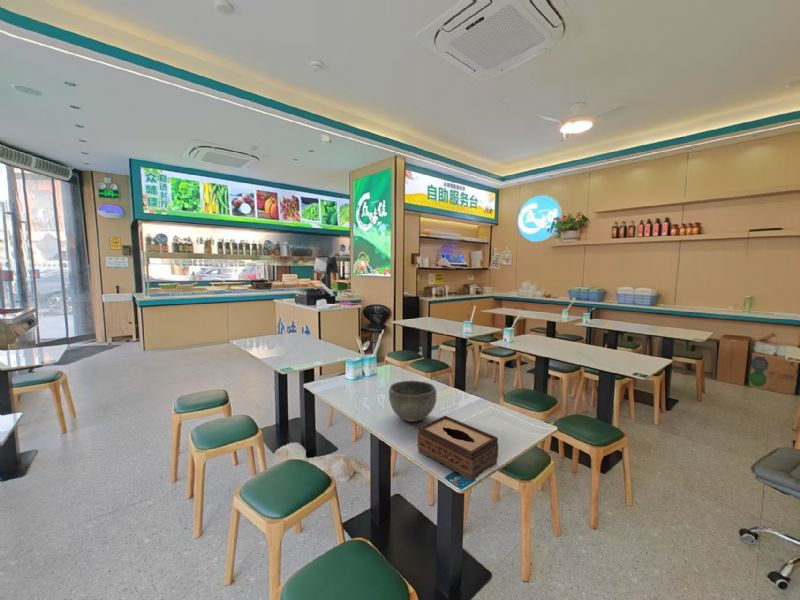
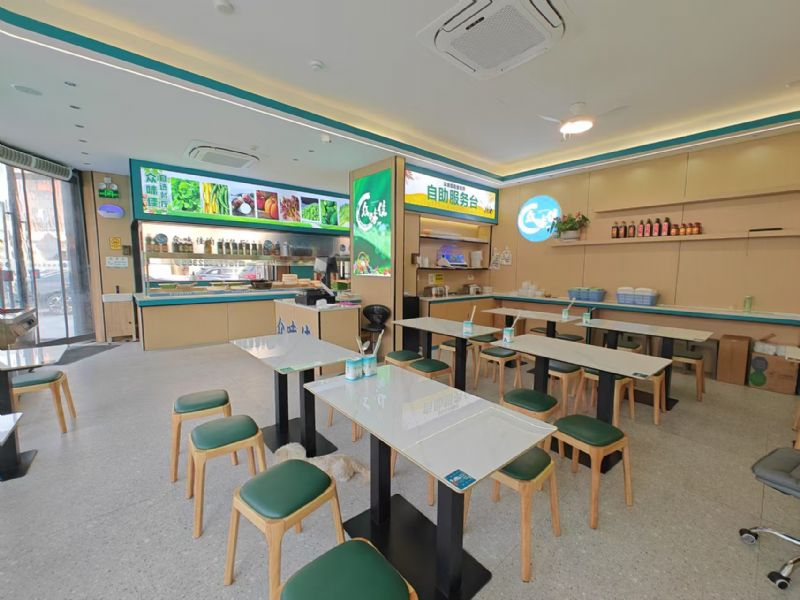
- bowl [388,380,438,423]
- tissue box [417,415,499,482]
